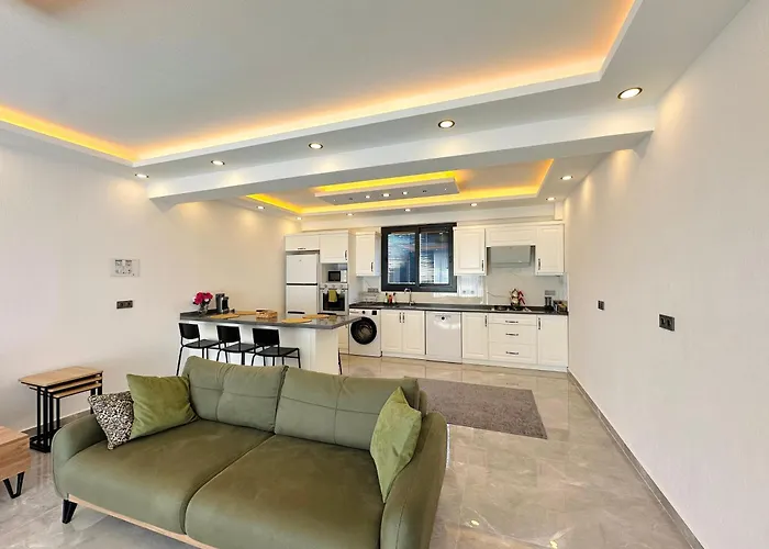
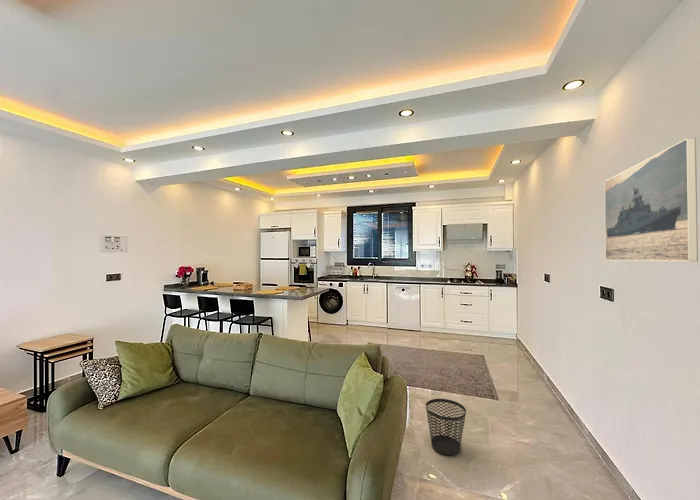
+ wastebasket [425,398,467,456]
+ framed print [604,136,699,262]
